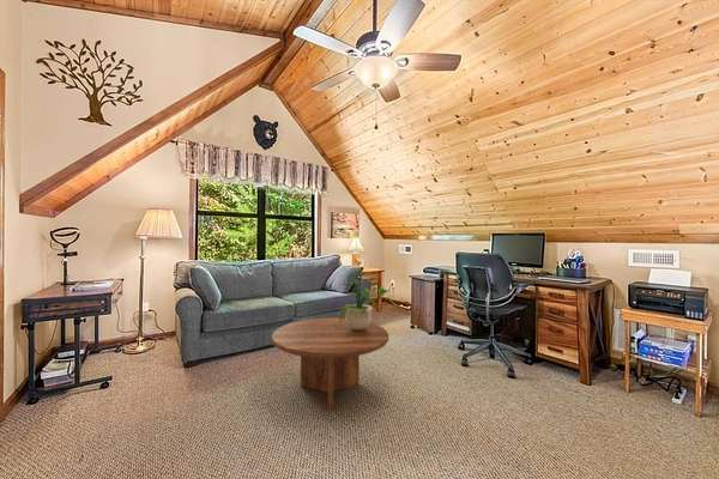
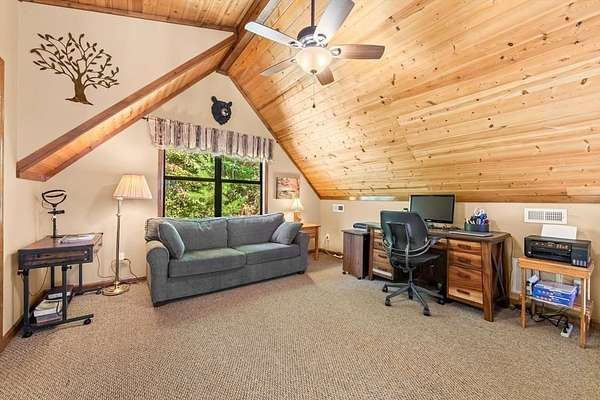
- coffee table [271,317,389,412]
- potted plant [338,261,389,331]
